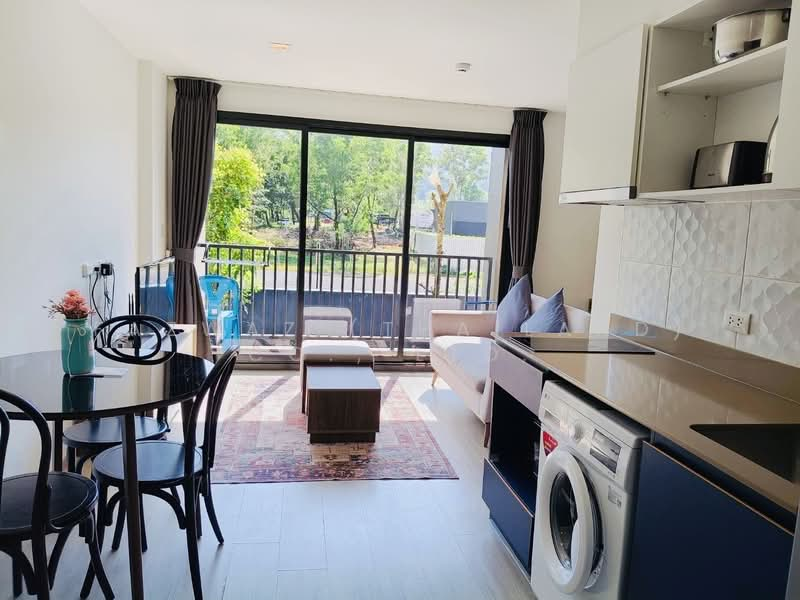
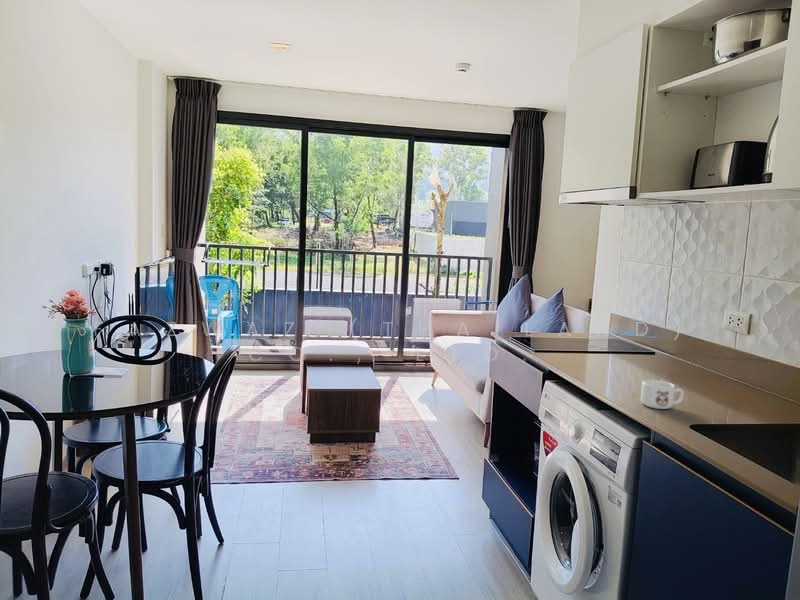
+ mug [639,379,685,410]
